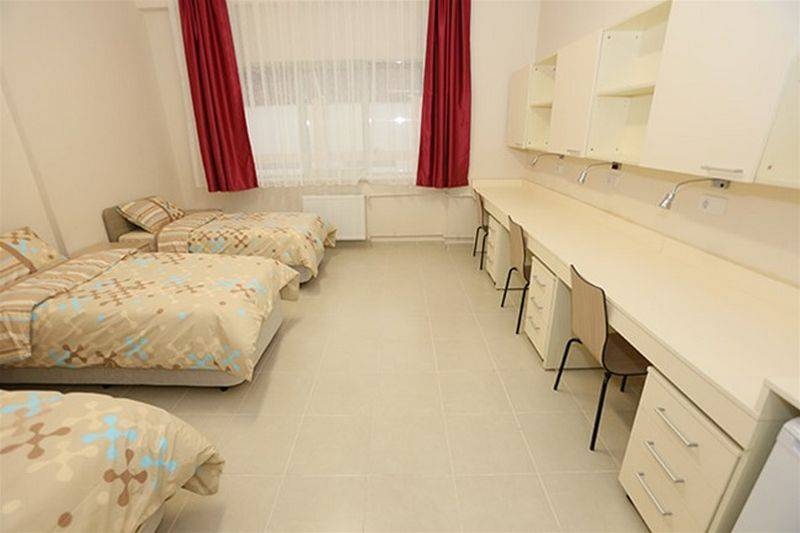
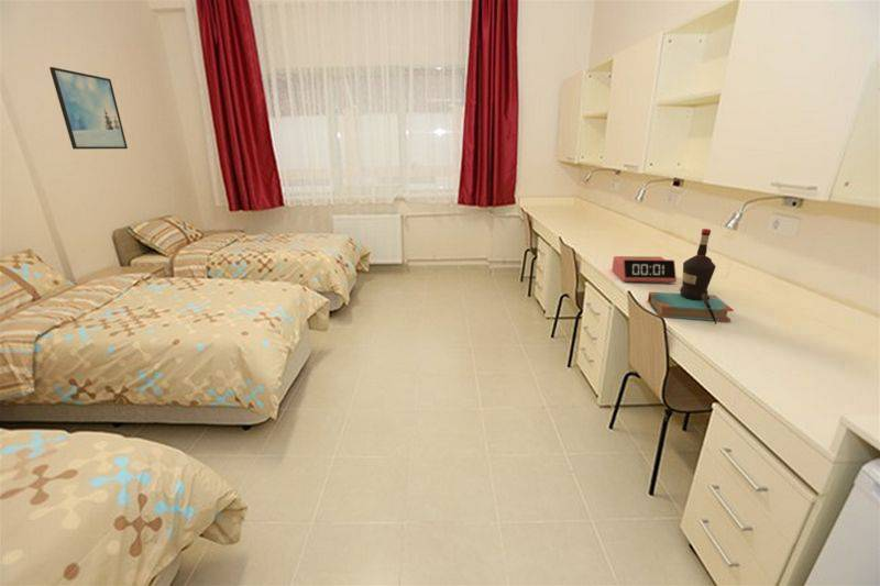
+ bottle [647,228,735,325]
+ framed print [48,66,129,151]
+ alarm clock [610,255,678,284]
